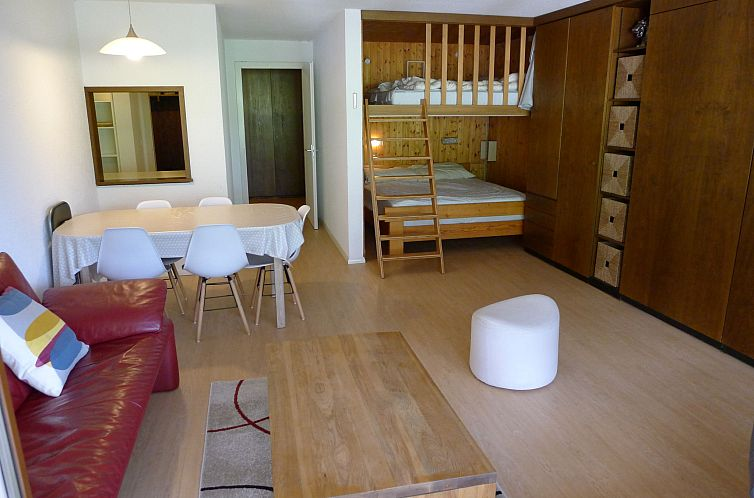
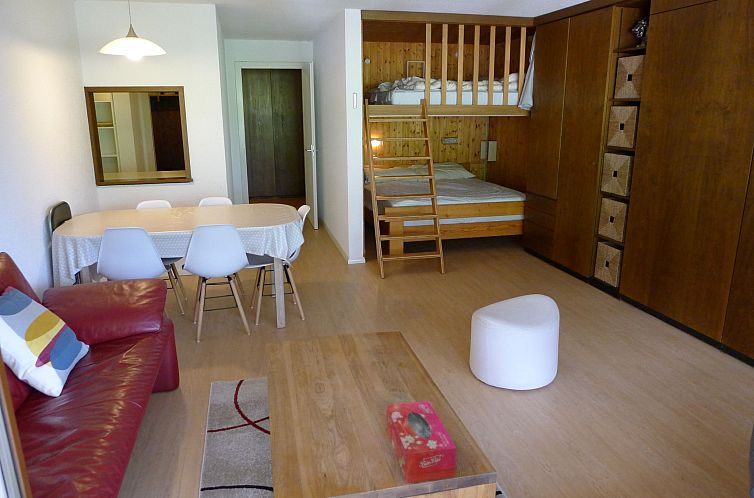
+ tissue box [386,400,457,484]
